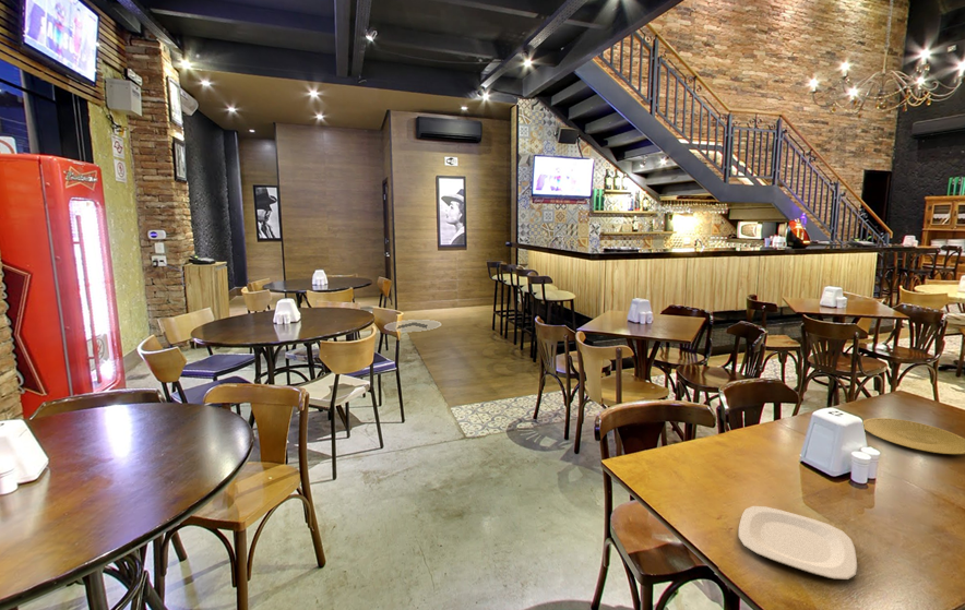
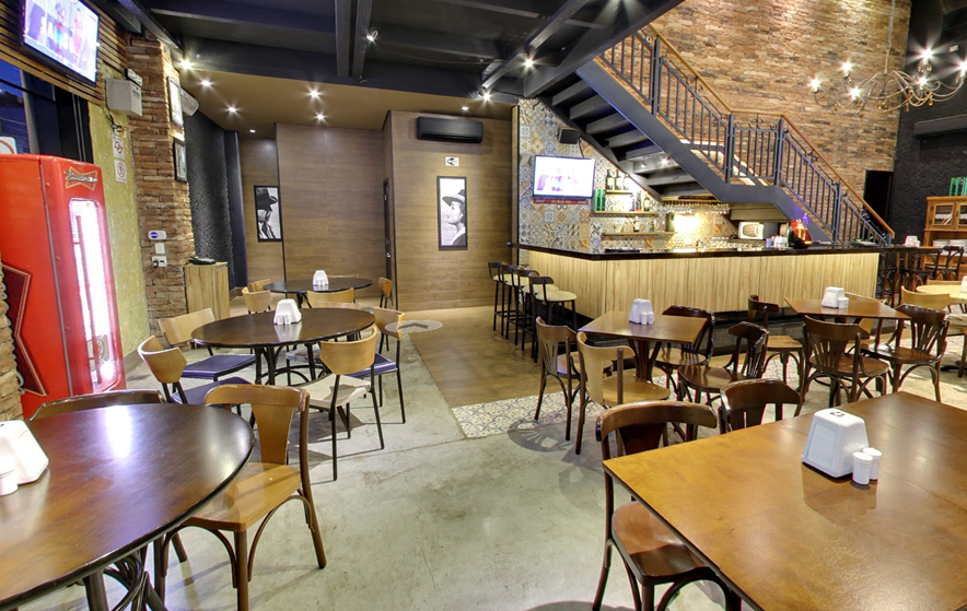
- plate [738,505,858,581]
- plate [862,417,965,455]
